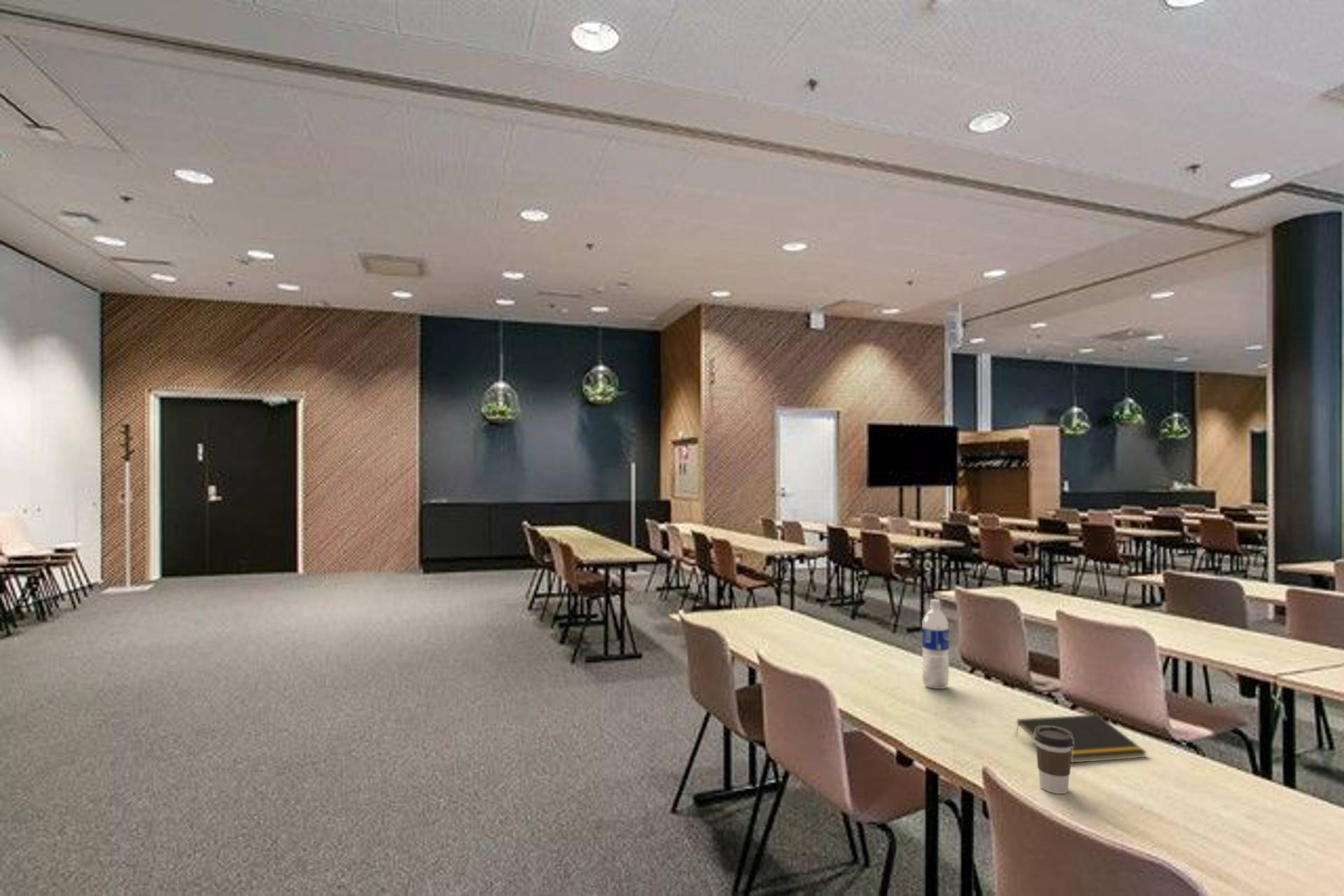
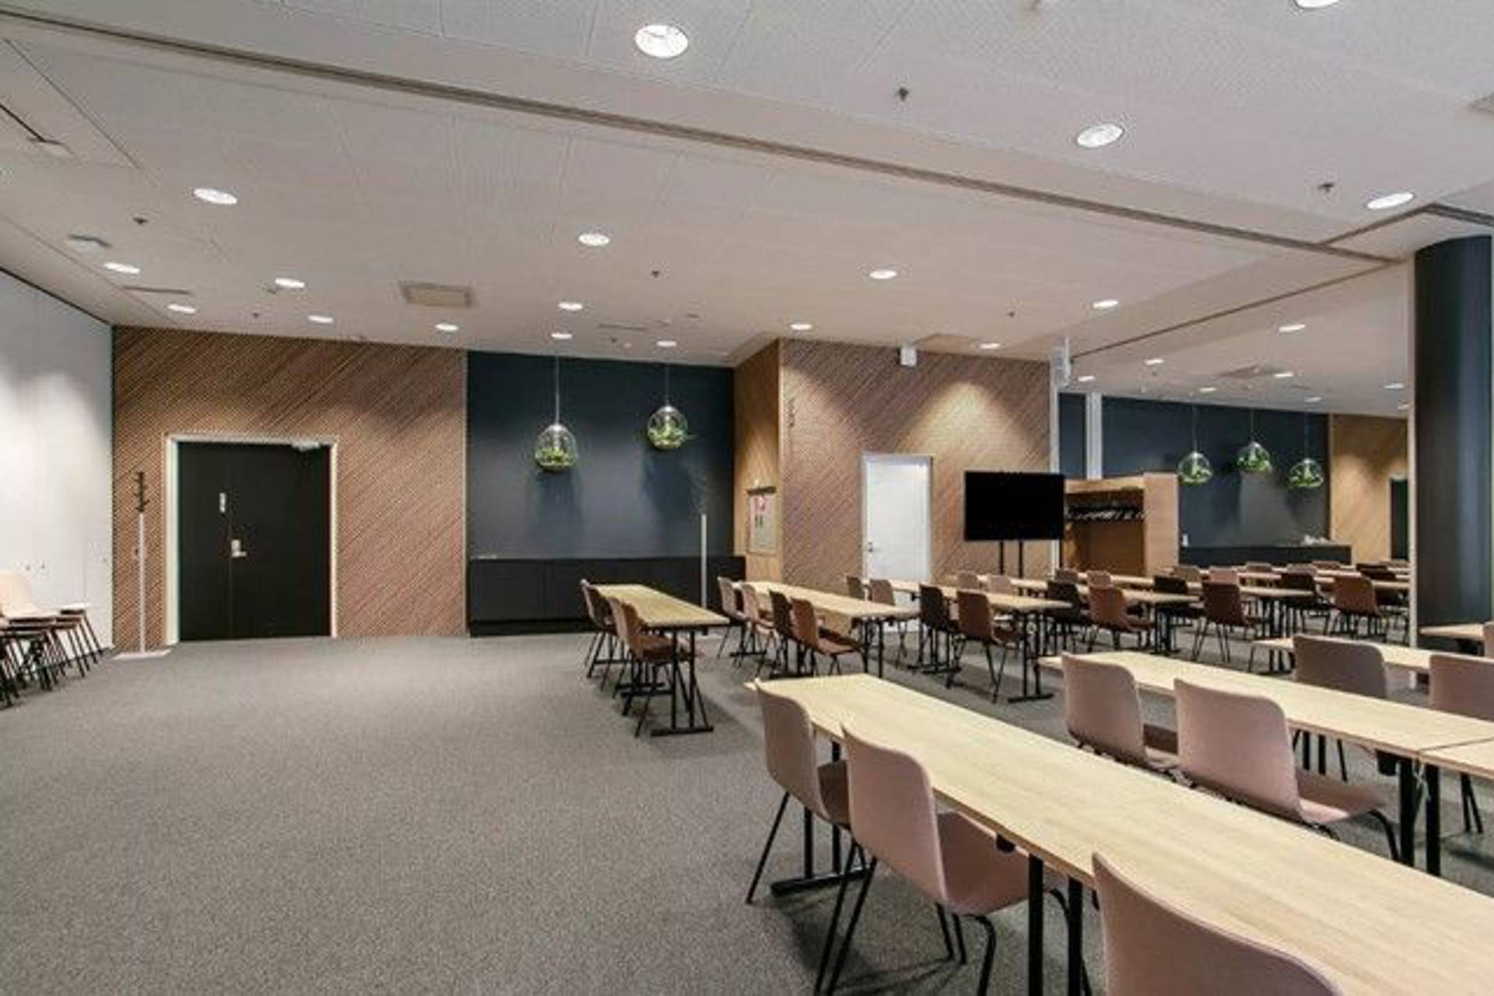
- water bottle [921,598,950,689]
- notepad [1014,714,1148,764]
- coffee cup [1035,727,1073,794]
